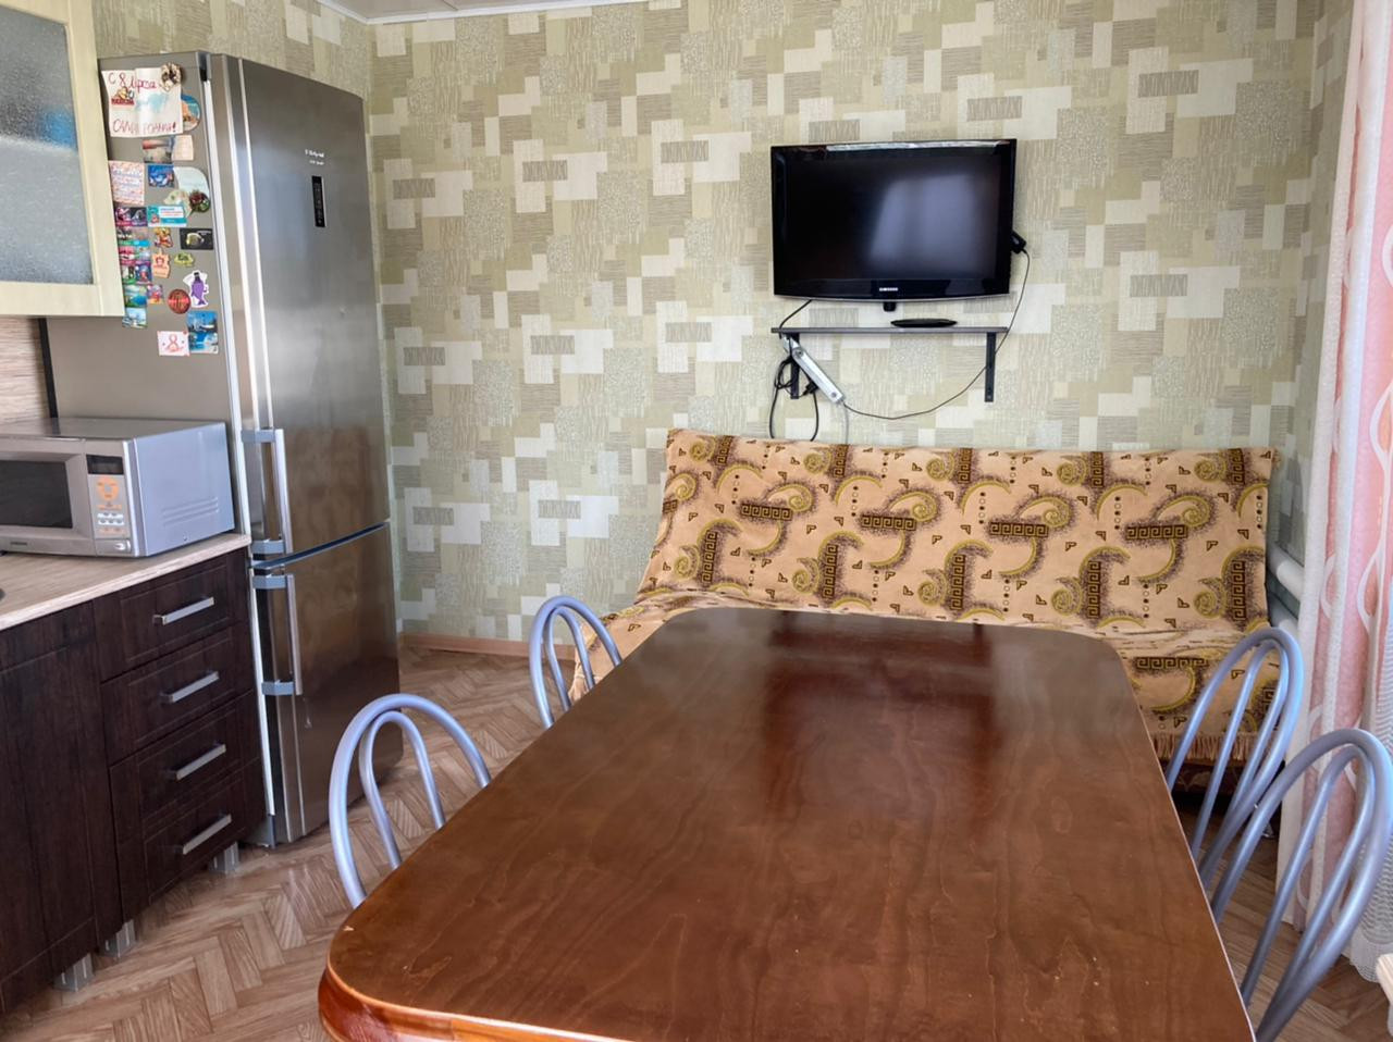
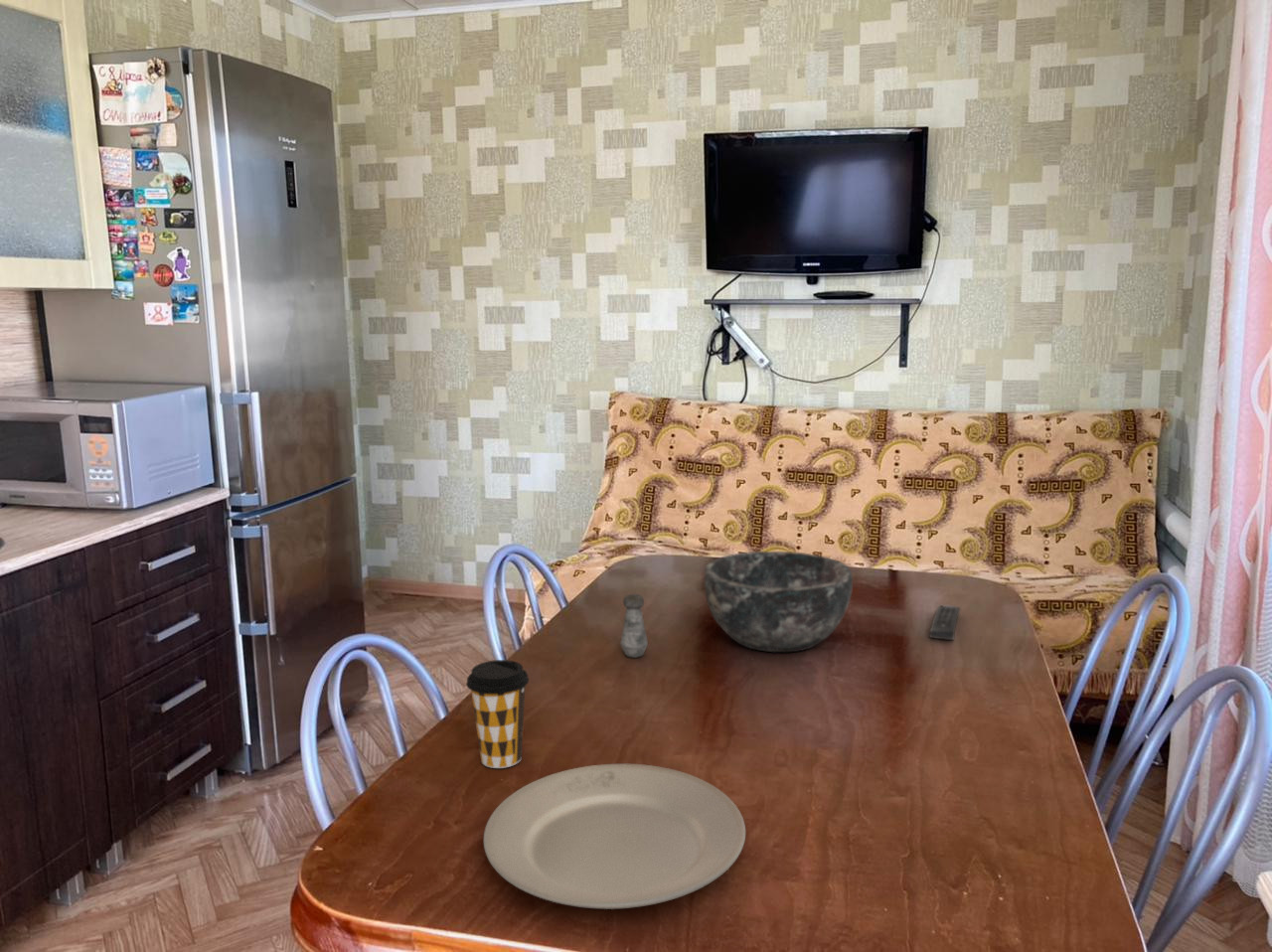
+ bowl [704,551,854,654]
+ remote control [928,604,962,641]
+ salt shaker [619,593,649,659]
+ plate [483,763,746,910]
+ coffee cup [465,659,530,769]
